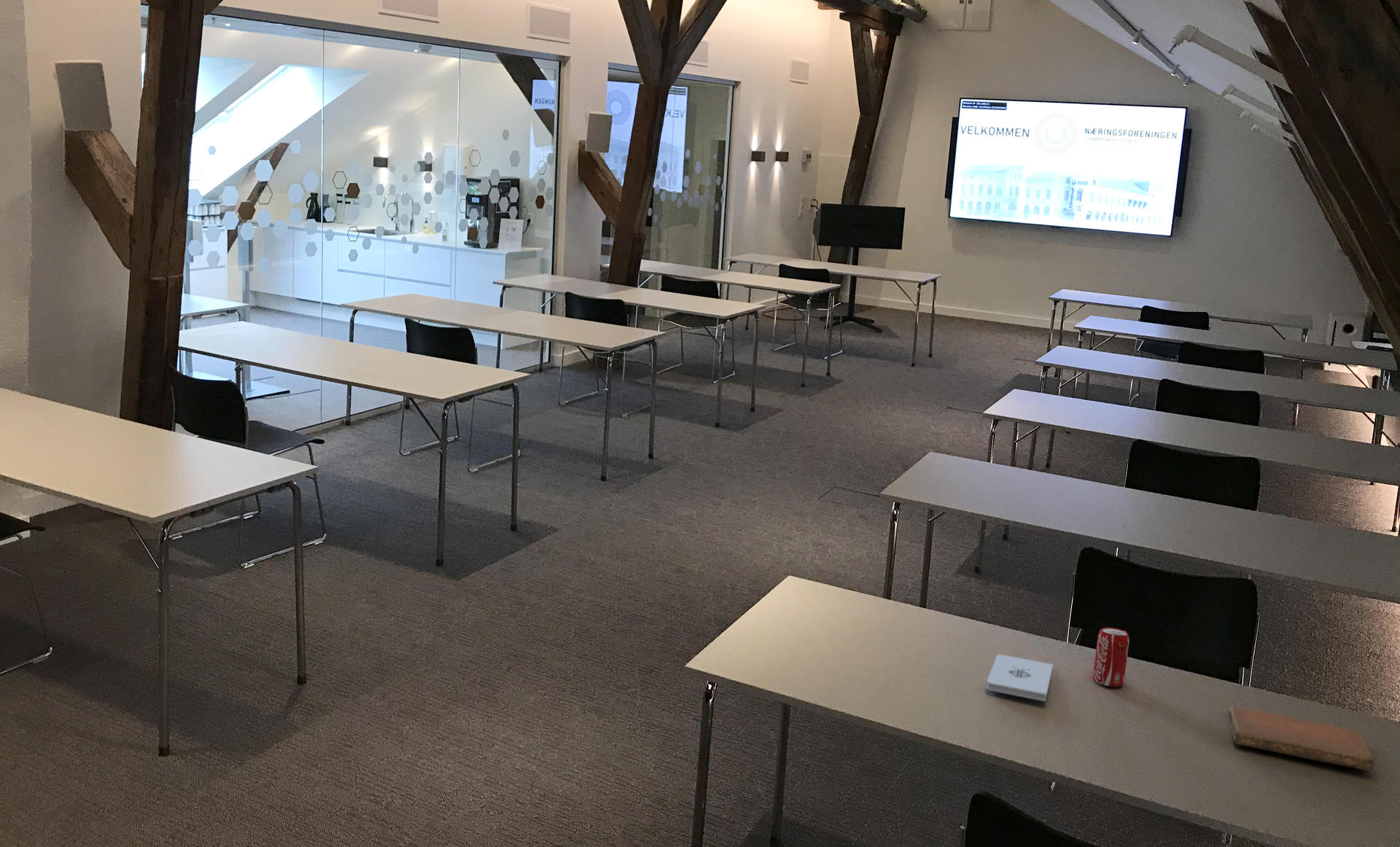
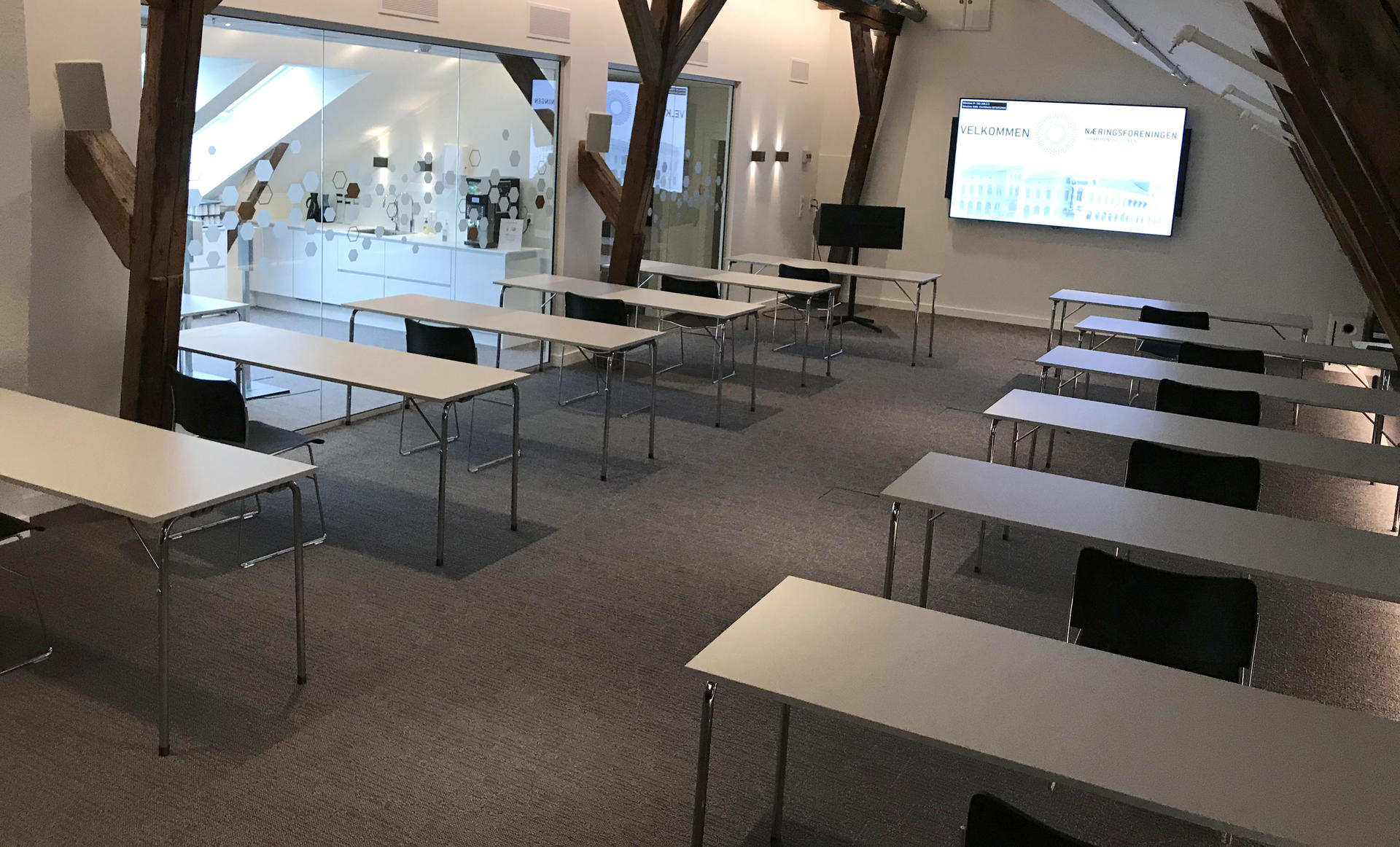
- notepad [985,654,1054,702]
- notebook [1229,706,1374,772]
- beverage can [1092,627,1130,687]
